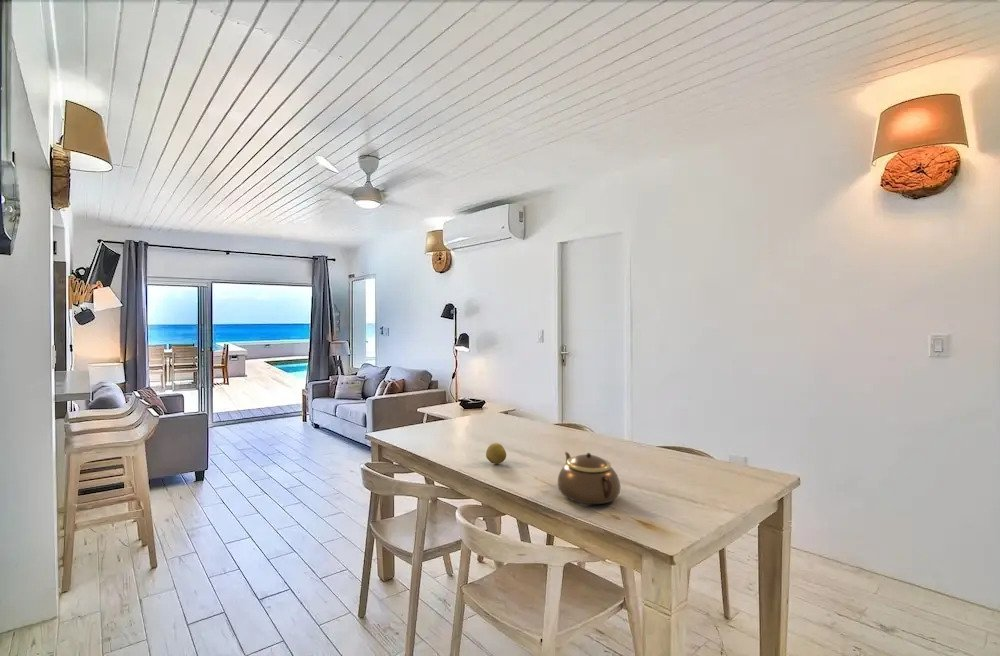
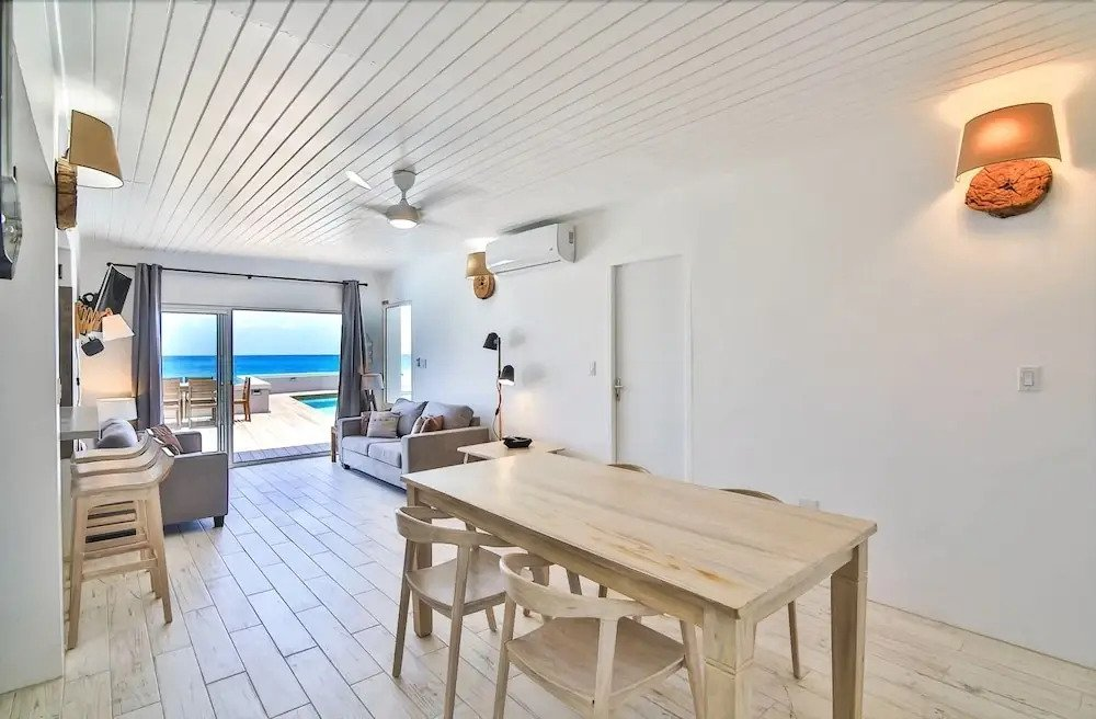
- teapot [557,451,621,505]
- fruit [485,442,507,465]
